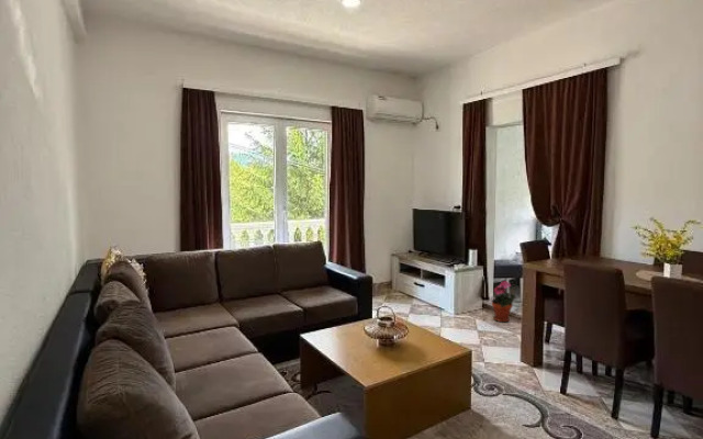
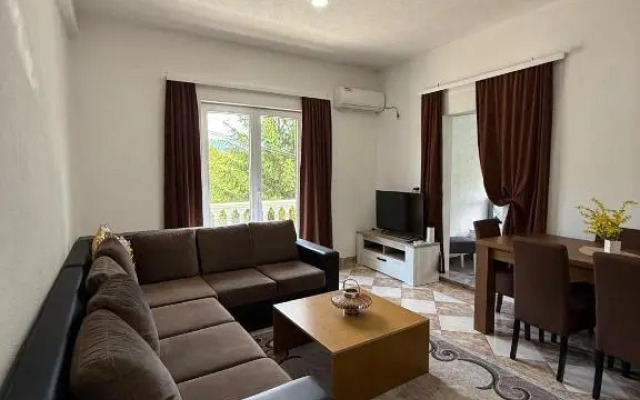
- potted plant [491,280,517,323]
